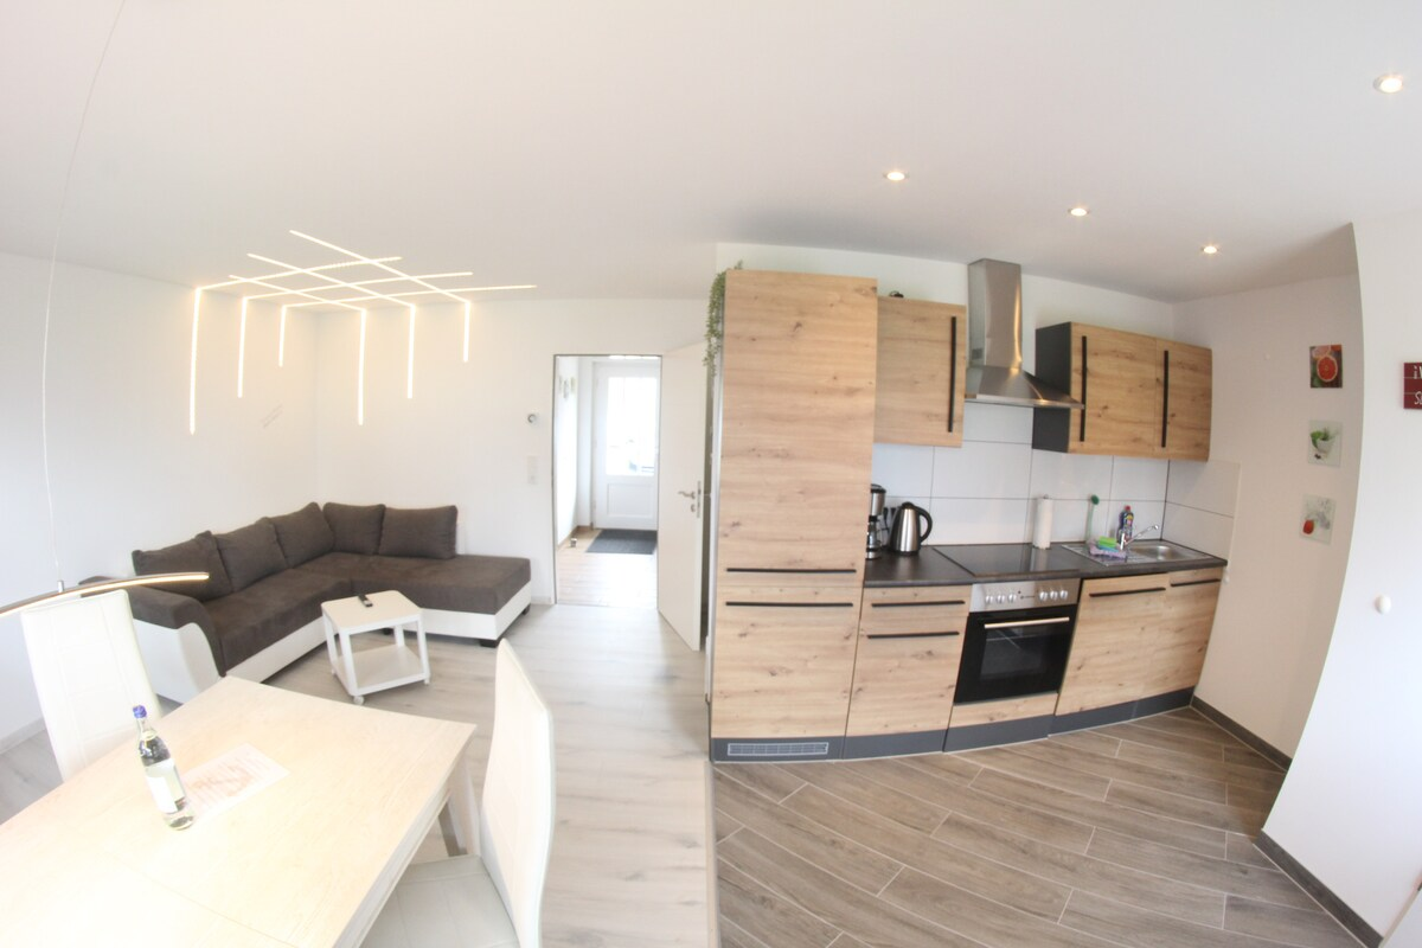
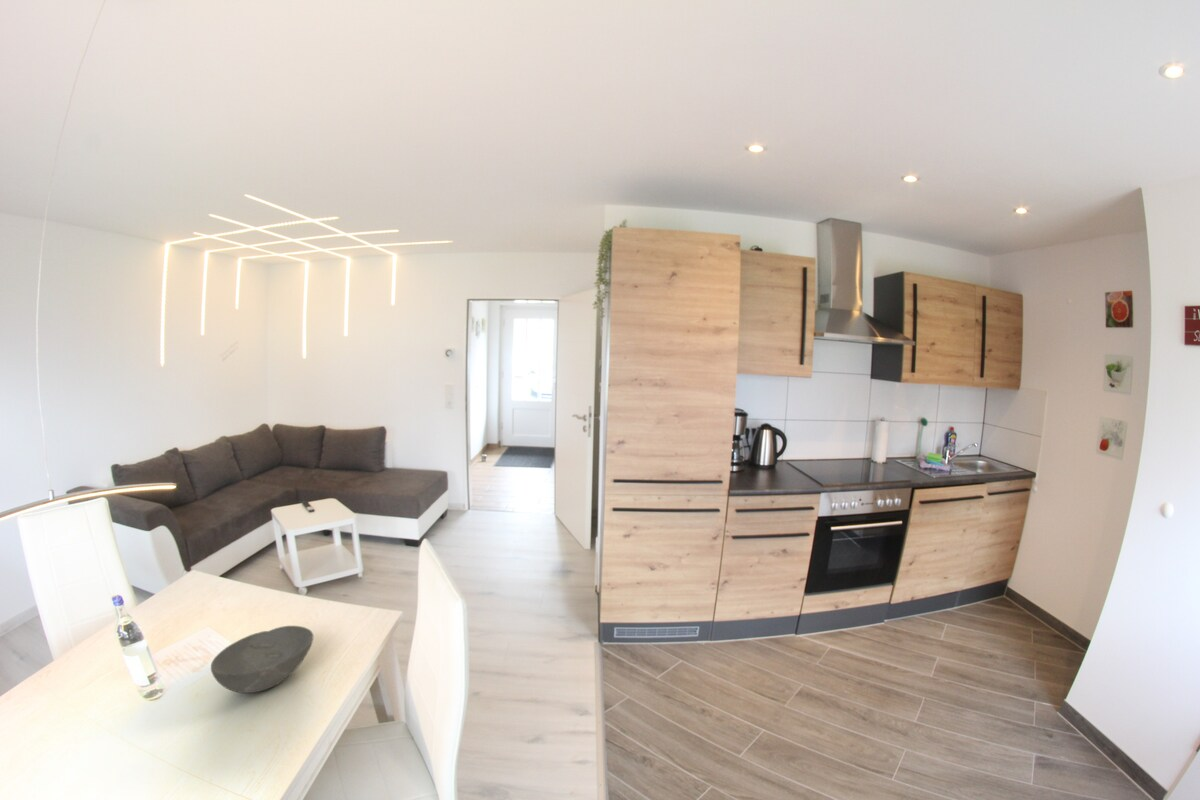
+ bowl [210,625,314,694]
